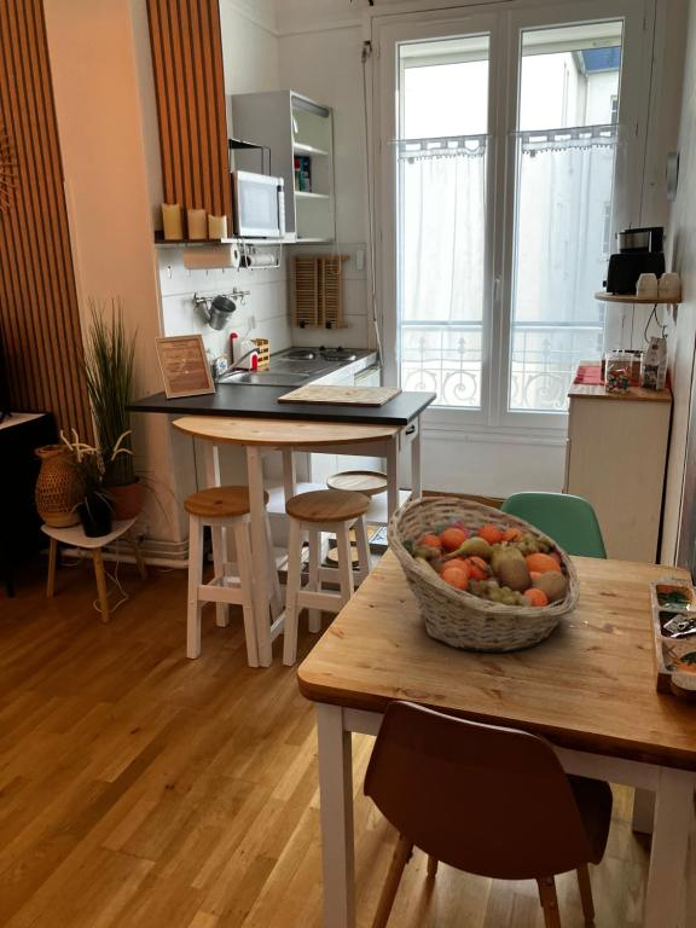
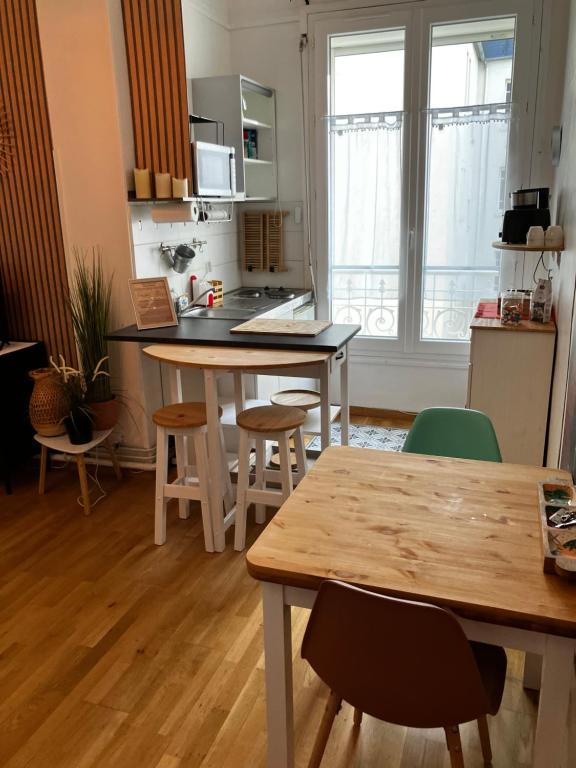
- fruit basket [385,495,580,654]
